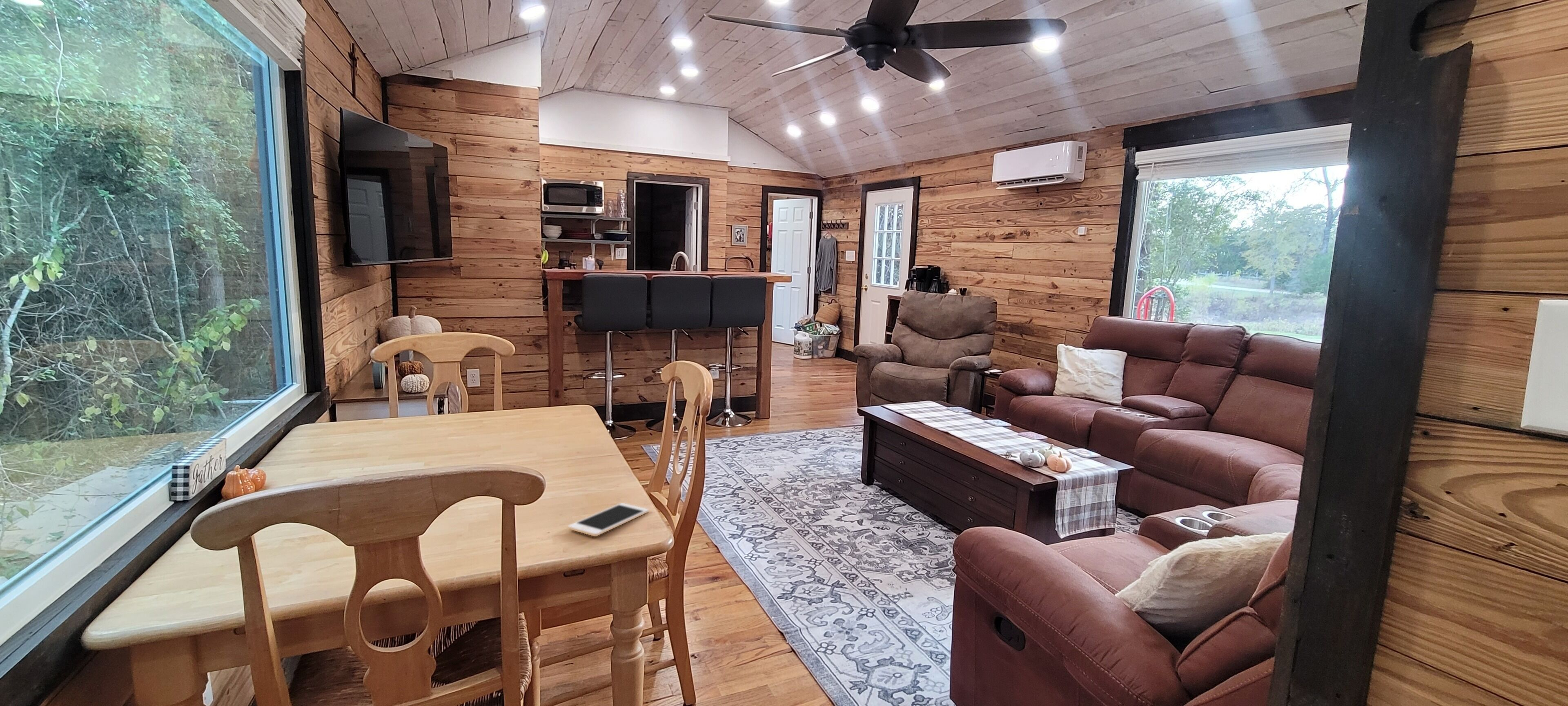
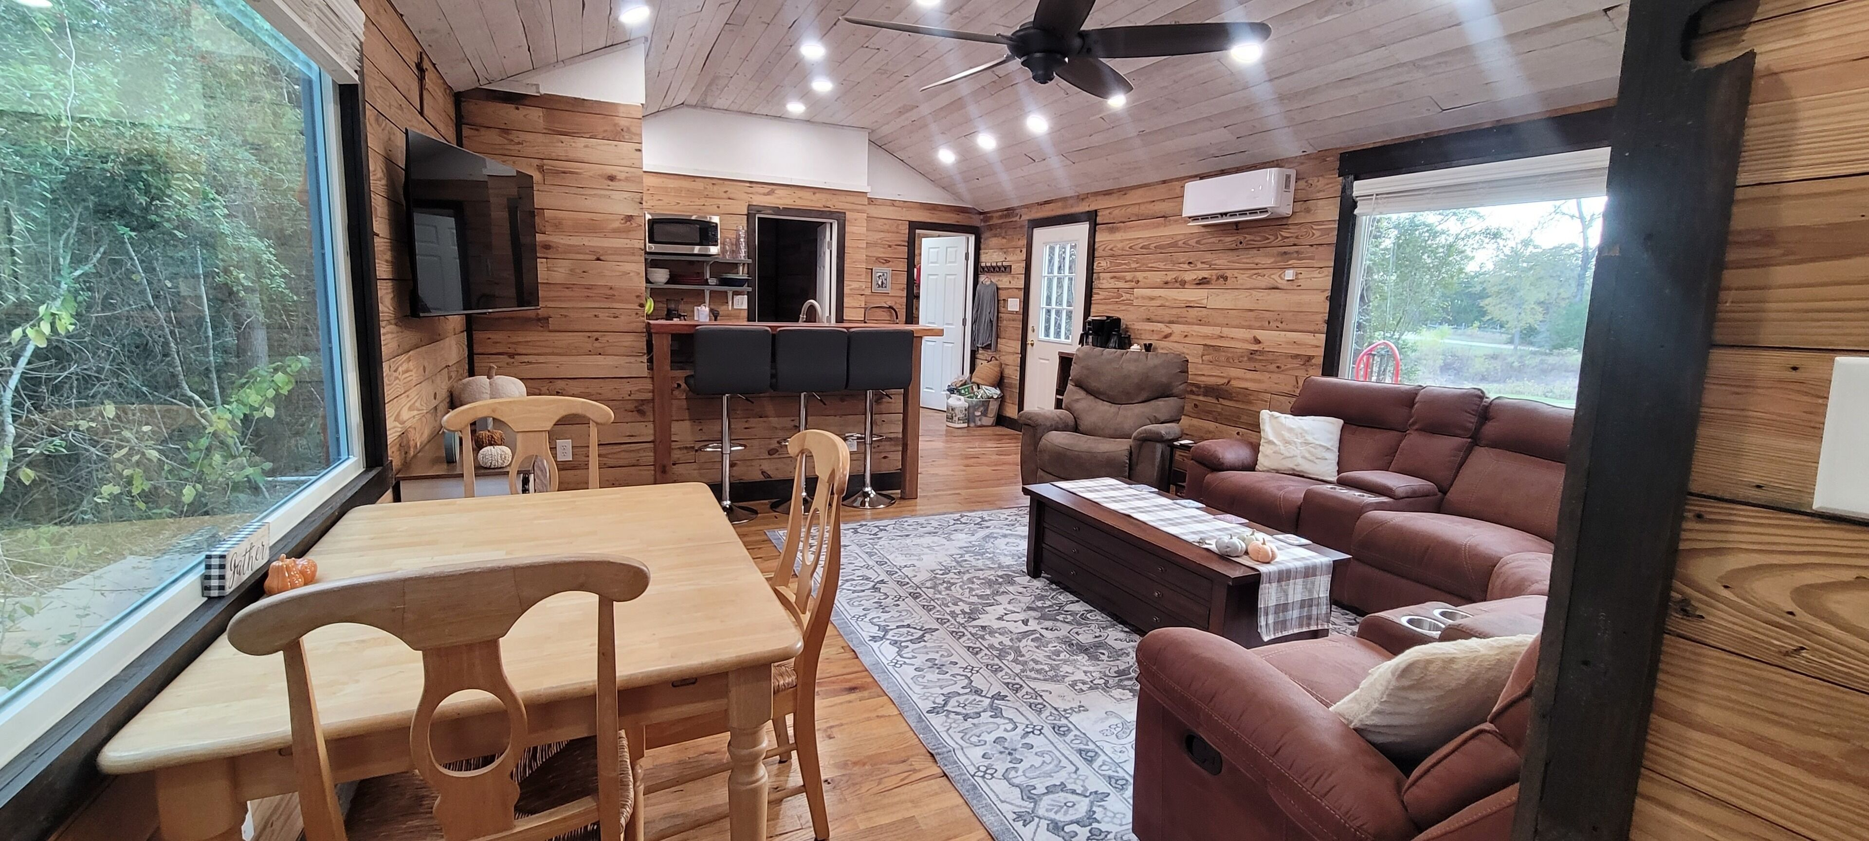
- cell phone [567,503,649,537]
